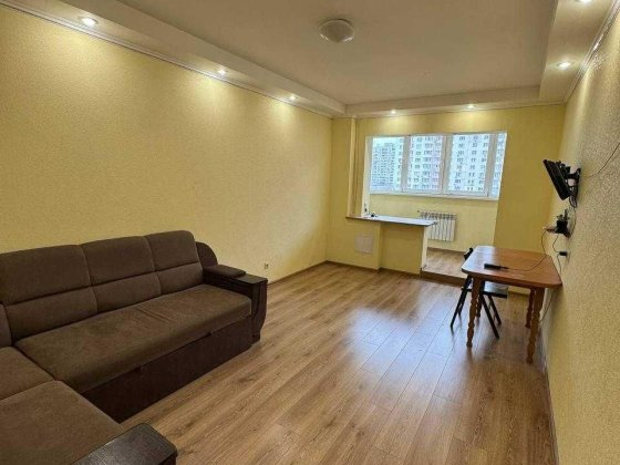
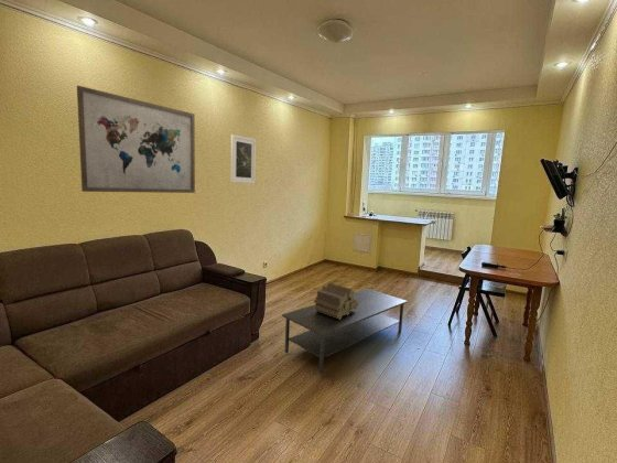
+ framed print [229,133,257,184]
+ log pile [313,281,359,320]
+ wall art [76,85,196,194]
+ coffee table [281,288,409,375]
